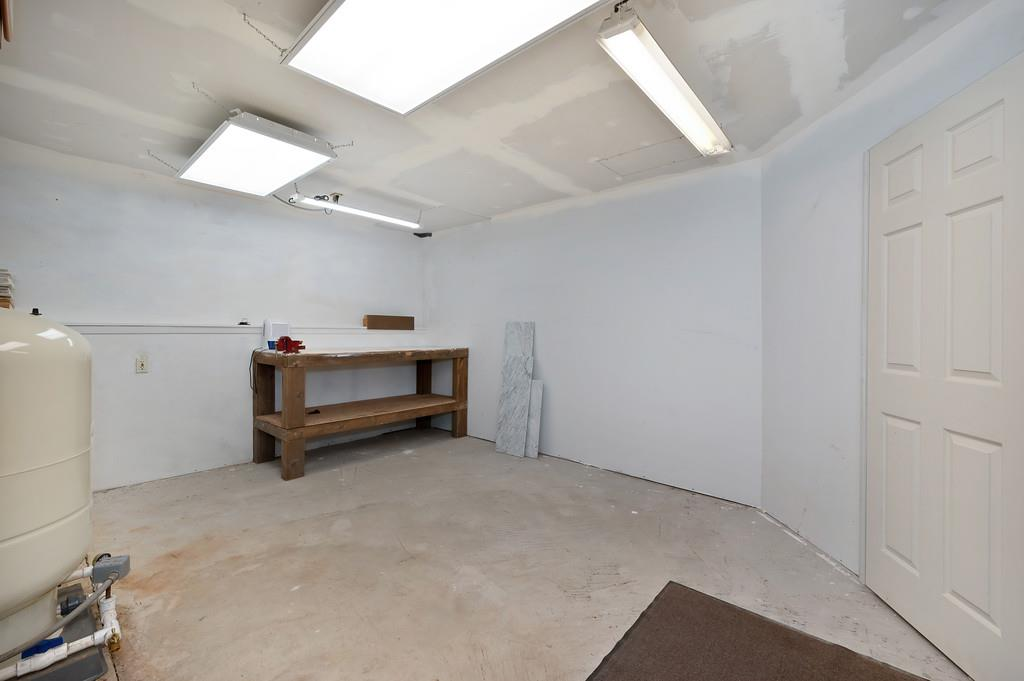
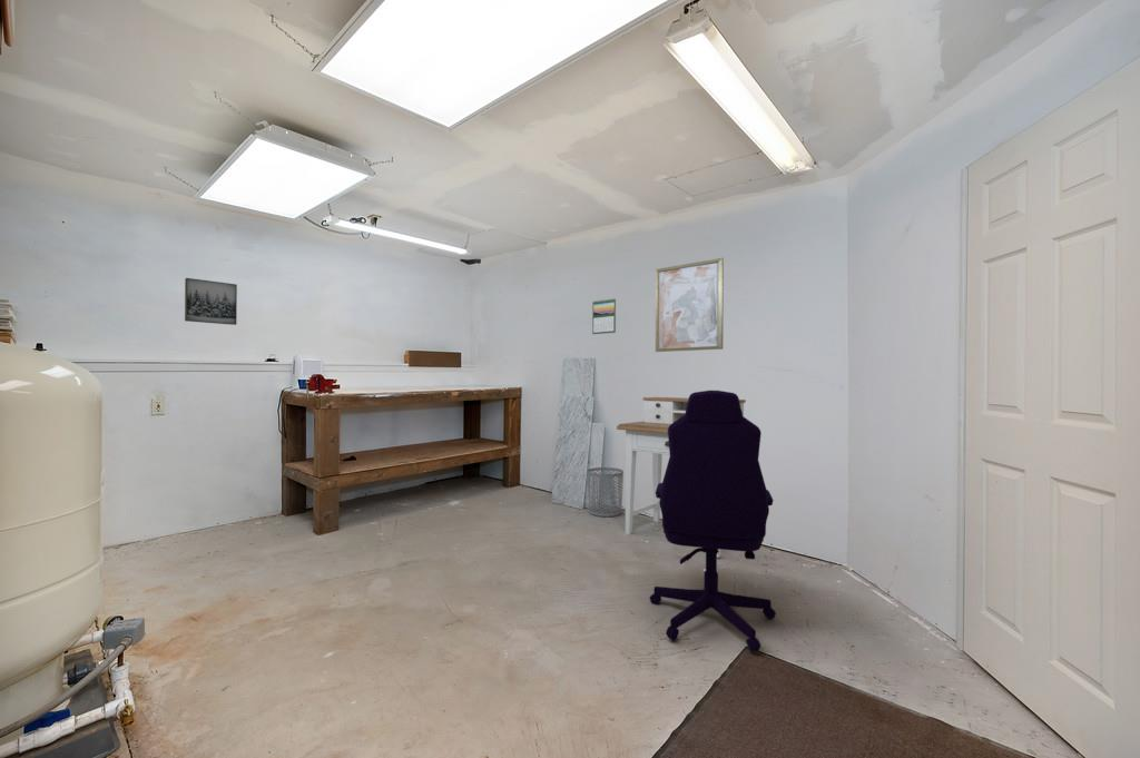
+ wall art [655,257,725,353]
+ waste bin [587,466,625,518]
+ office chair [649,390,777,652]
+ wall art [184,277,238,326]
+ desk [616,396,747,559]
+ calendar [591,297,617,335]
